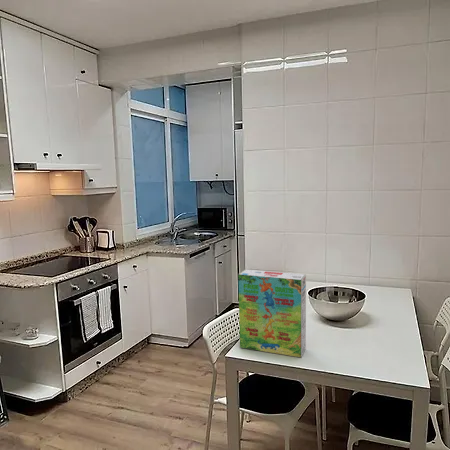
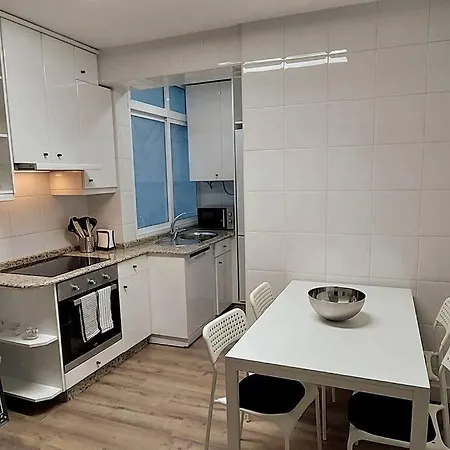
- cereal box [237,269,307,358]
